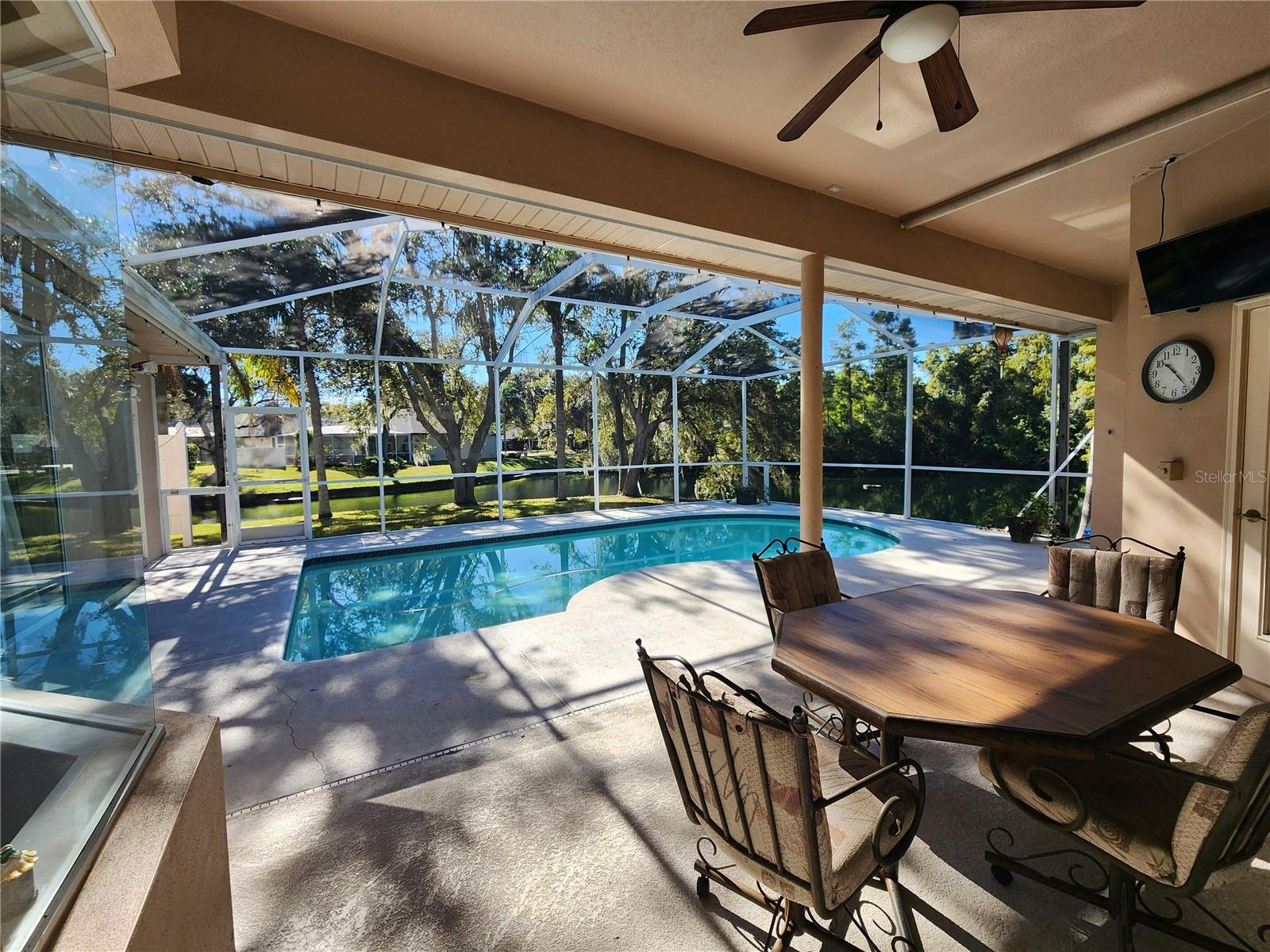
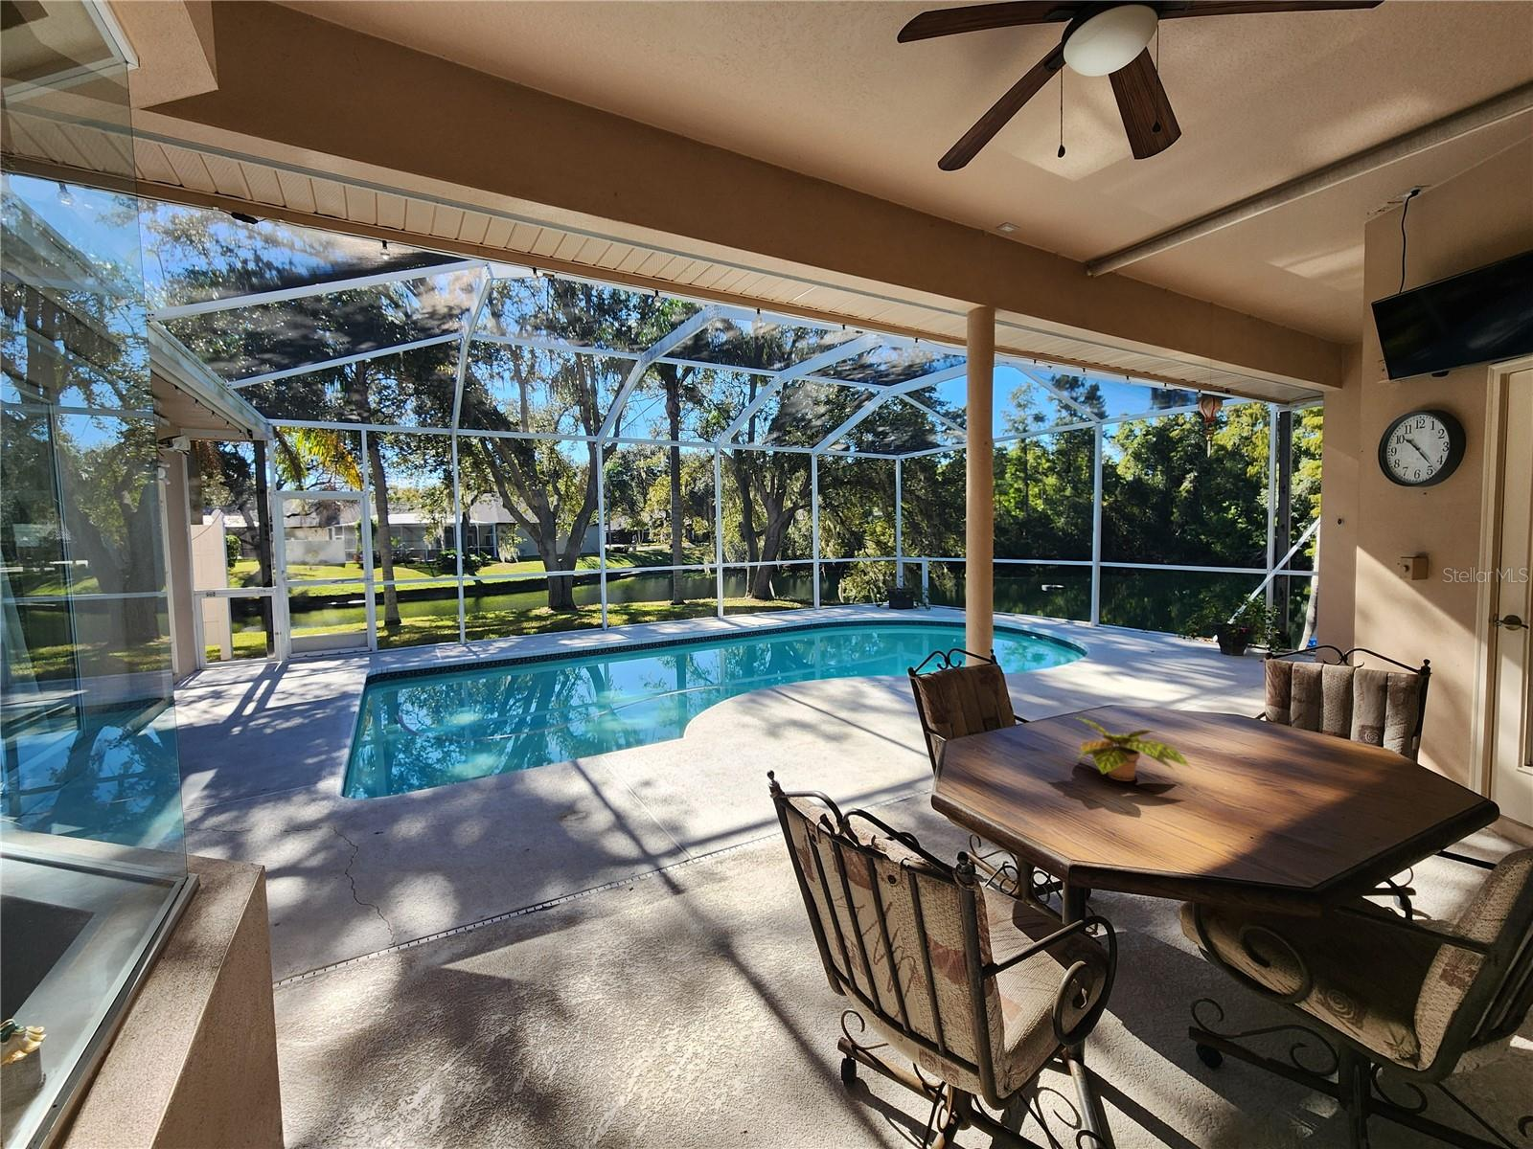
+ plant [1074,716,1193,782]
